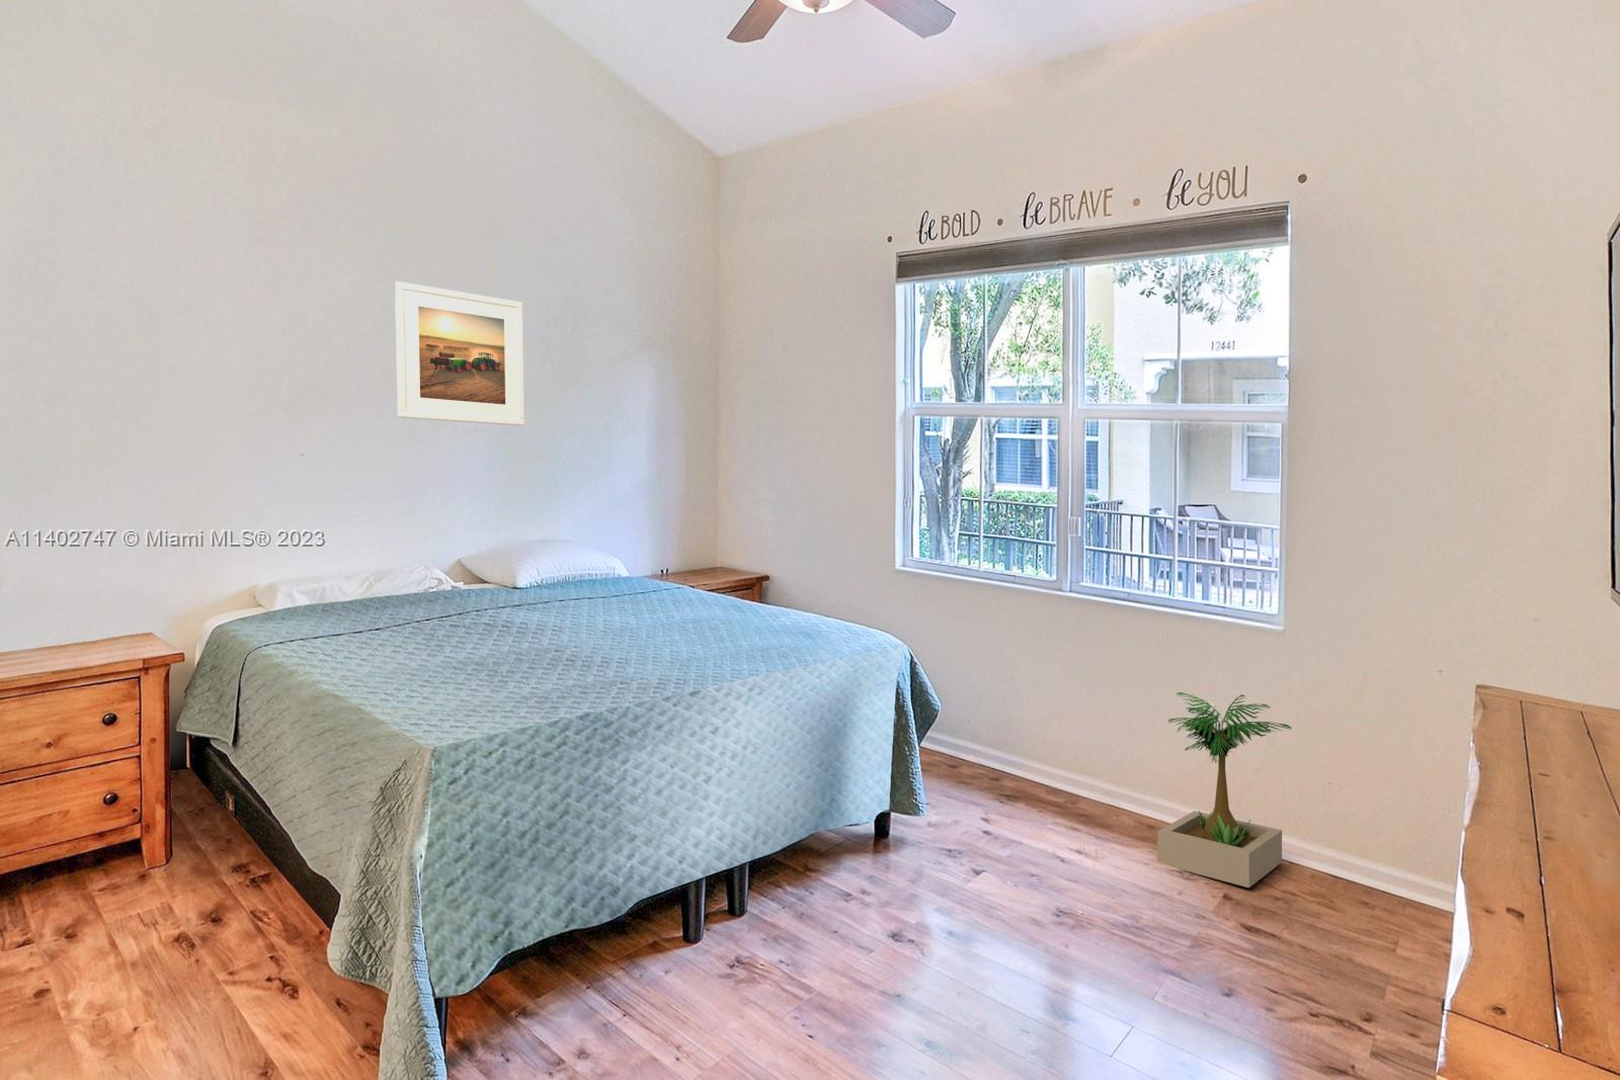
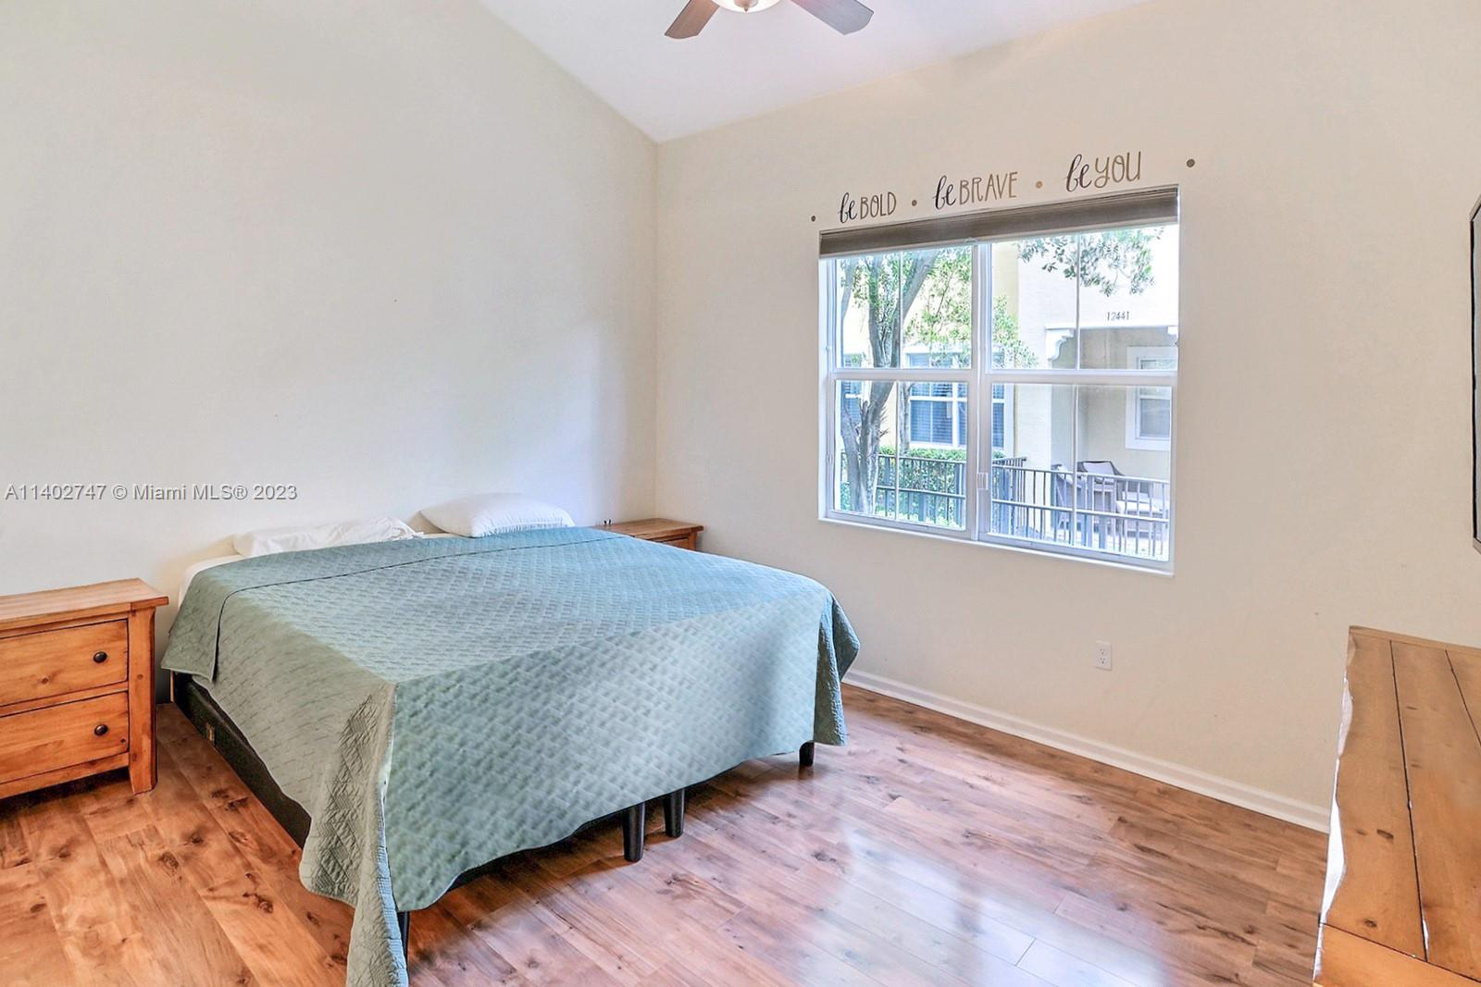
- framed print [394,281,526,427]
- potted plant [1156,692,1292,888]
